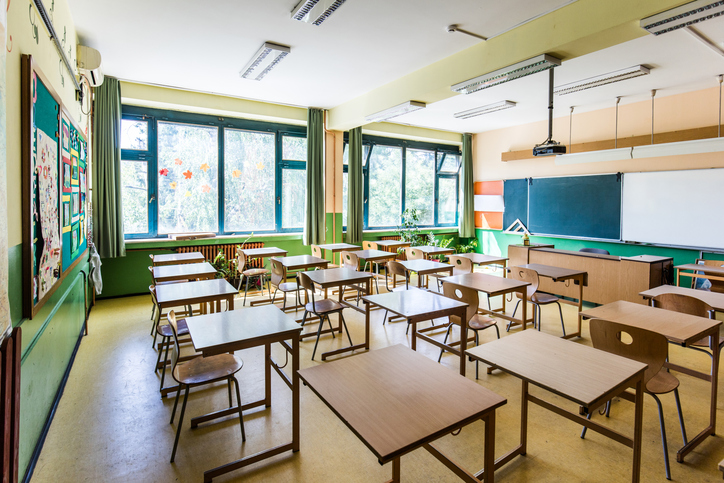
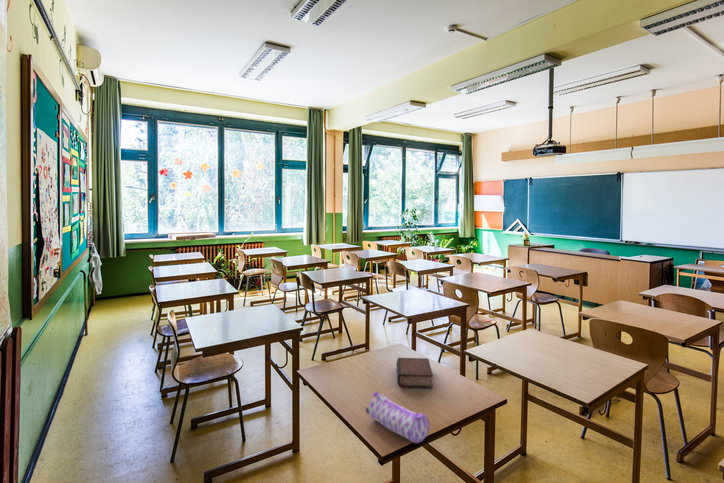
+ pencil case [365,391,430,444]
+ book [396,357,434,388]
